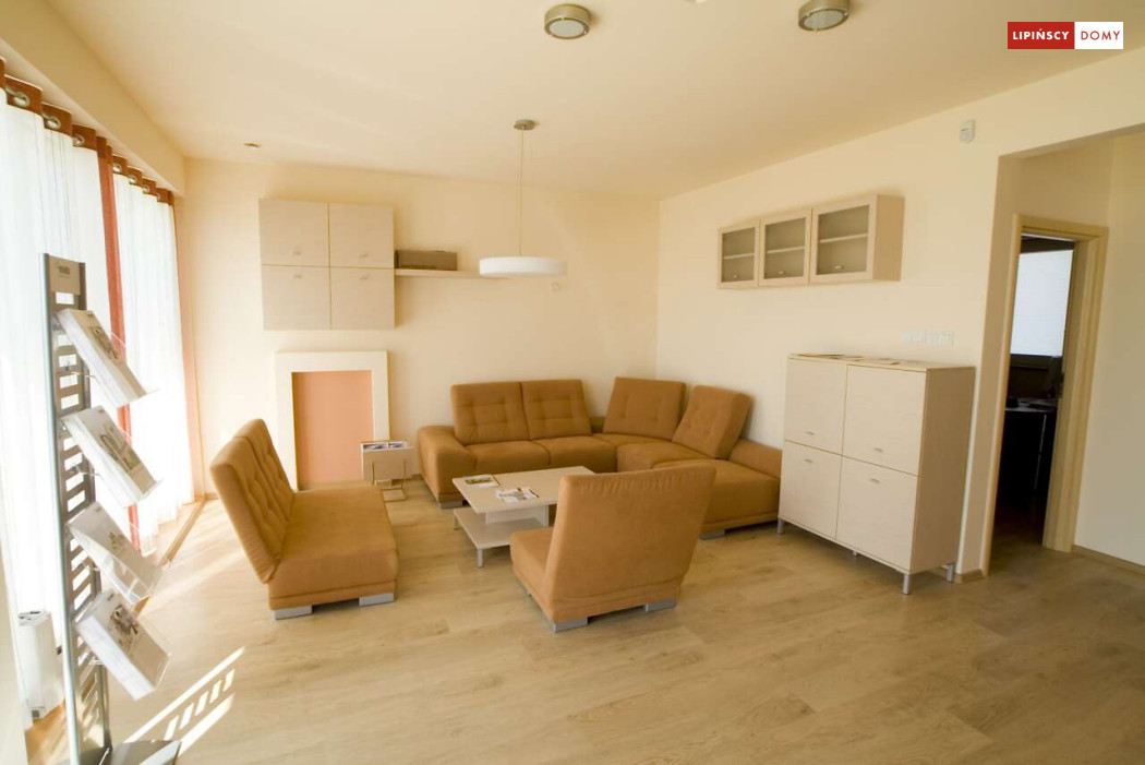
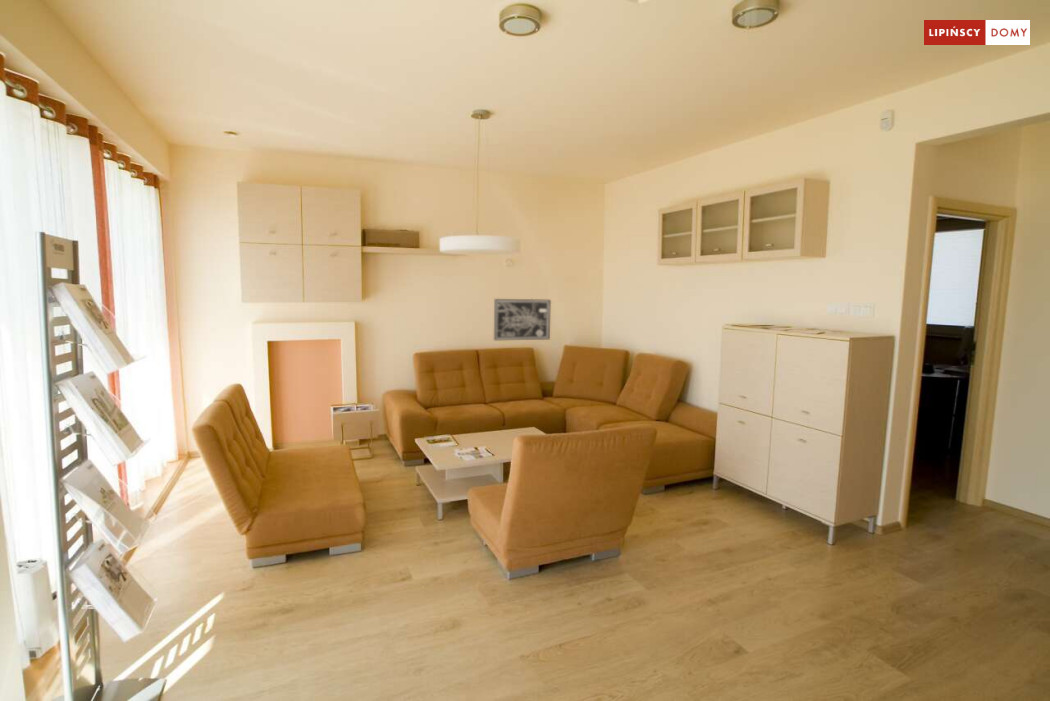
+ wall art [493,298,552,341]
